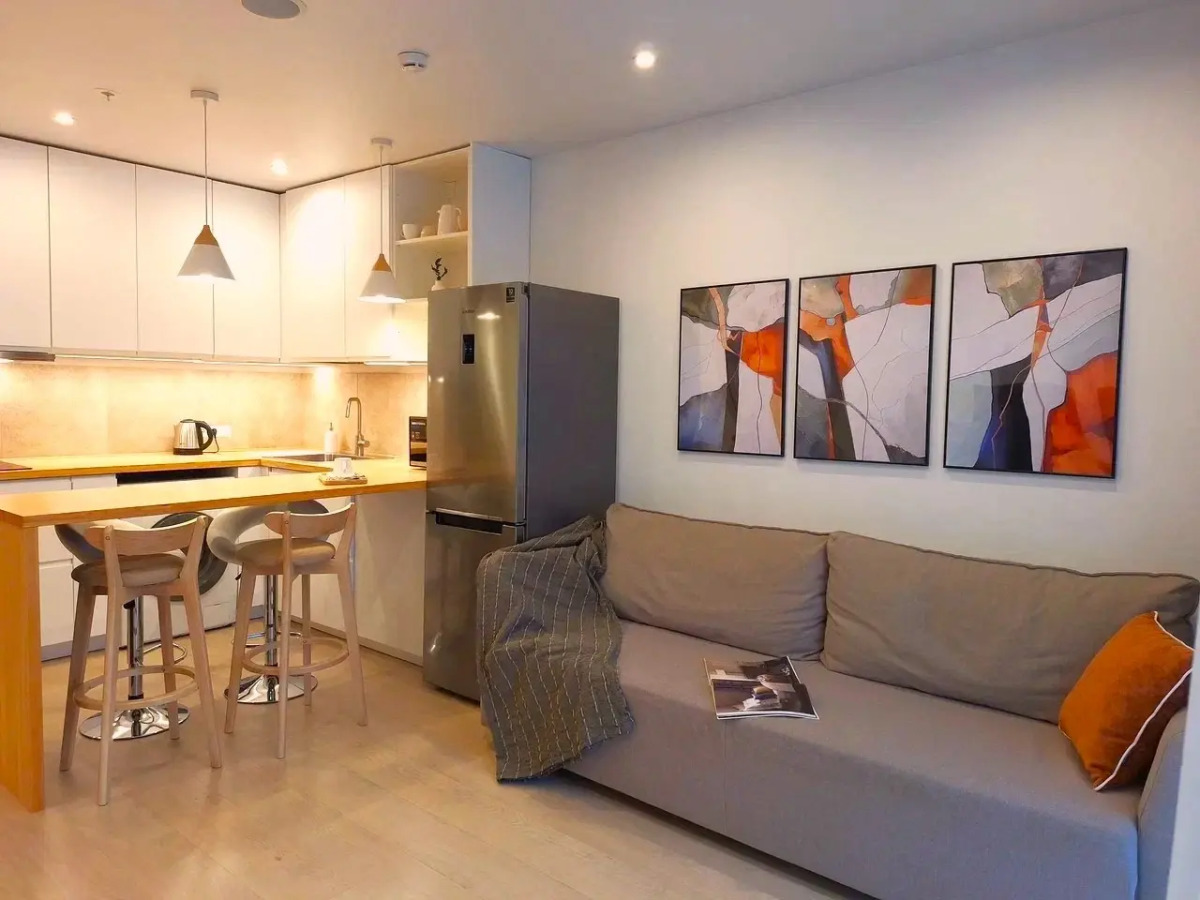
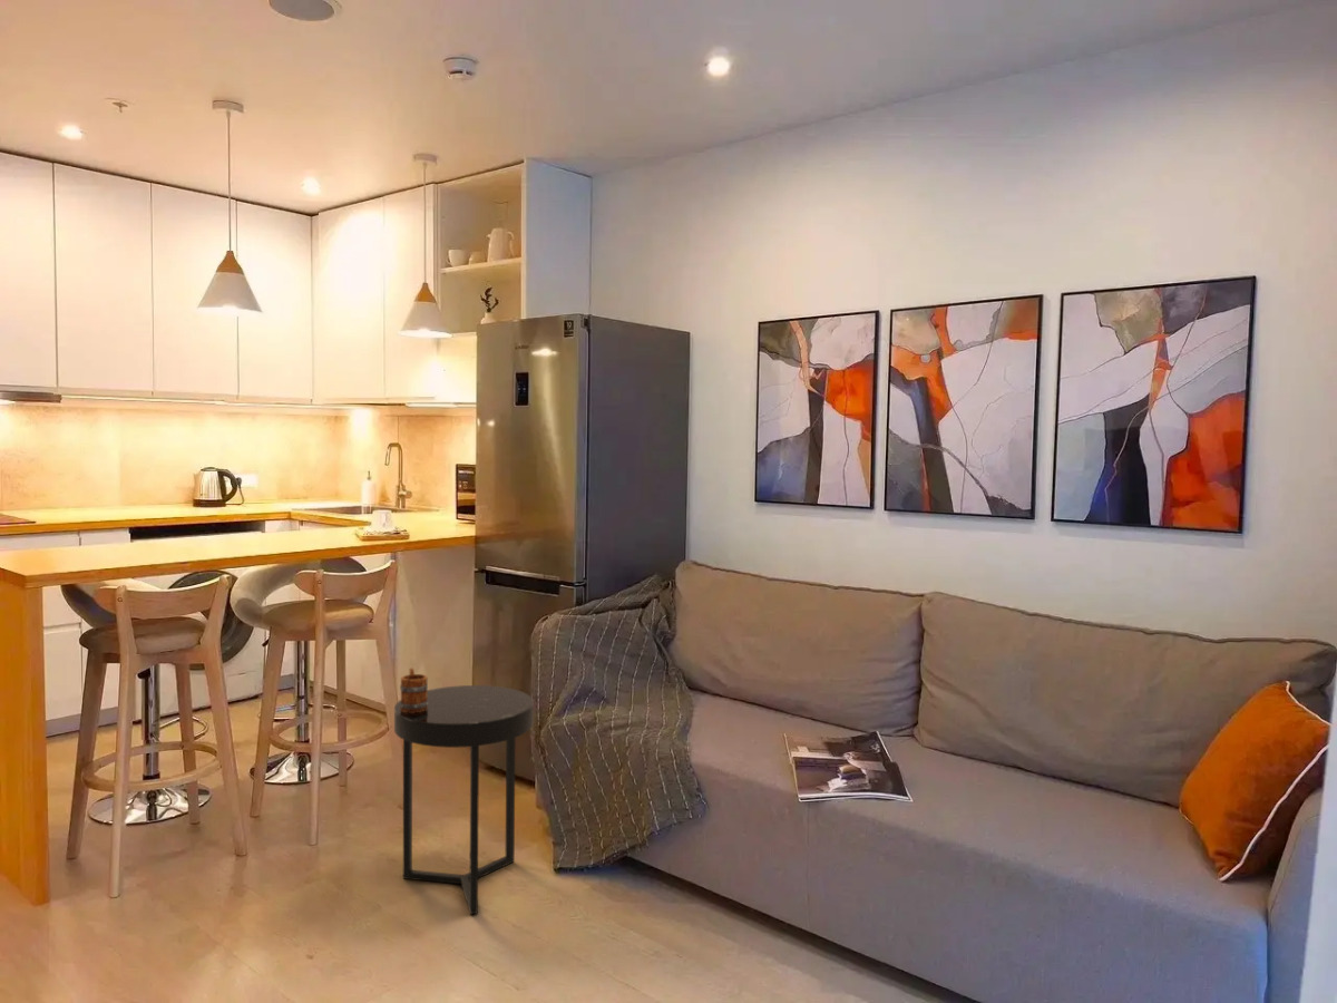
+ side table [393,684,535,916]
+ mug [399,668,429,713]
